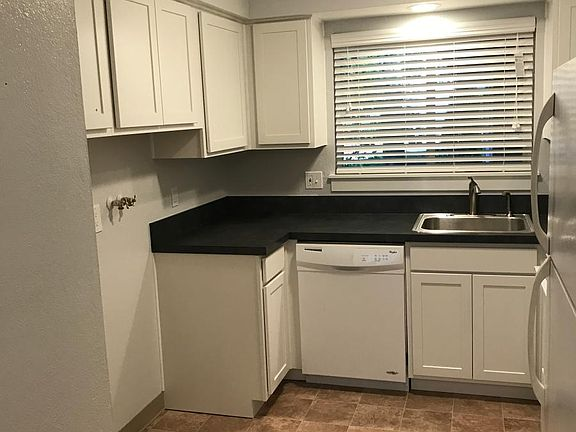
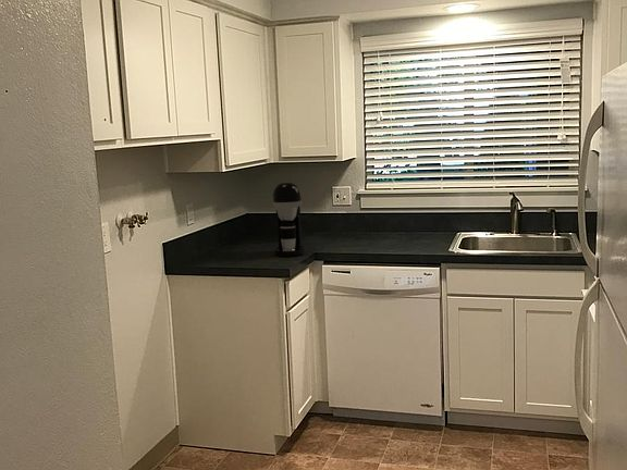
+ coffee maker [272,181,306,258]
